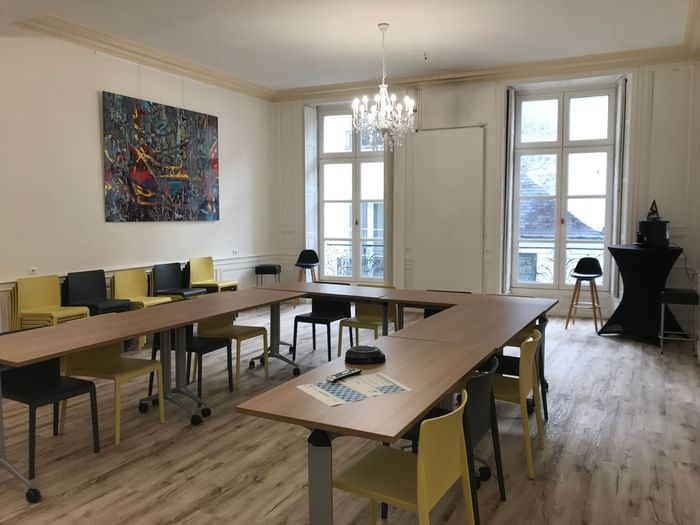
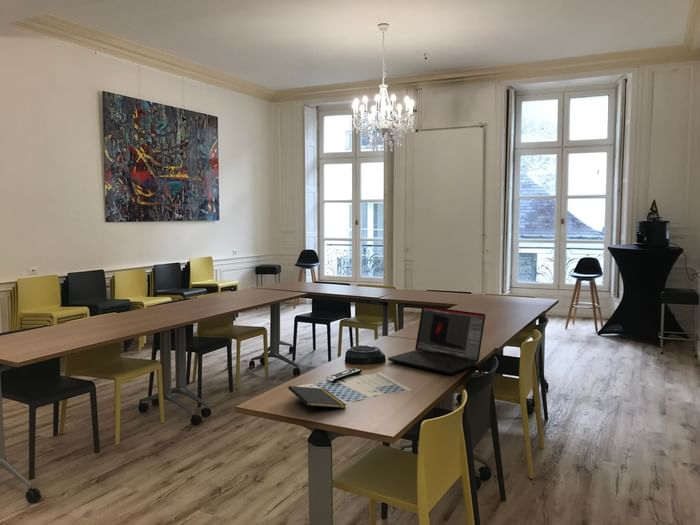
+ laptop [387,305,486,375]
+ notepad [287,385,347,415]
